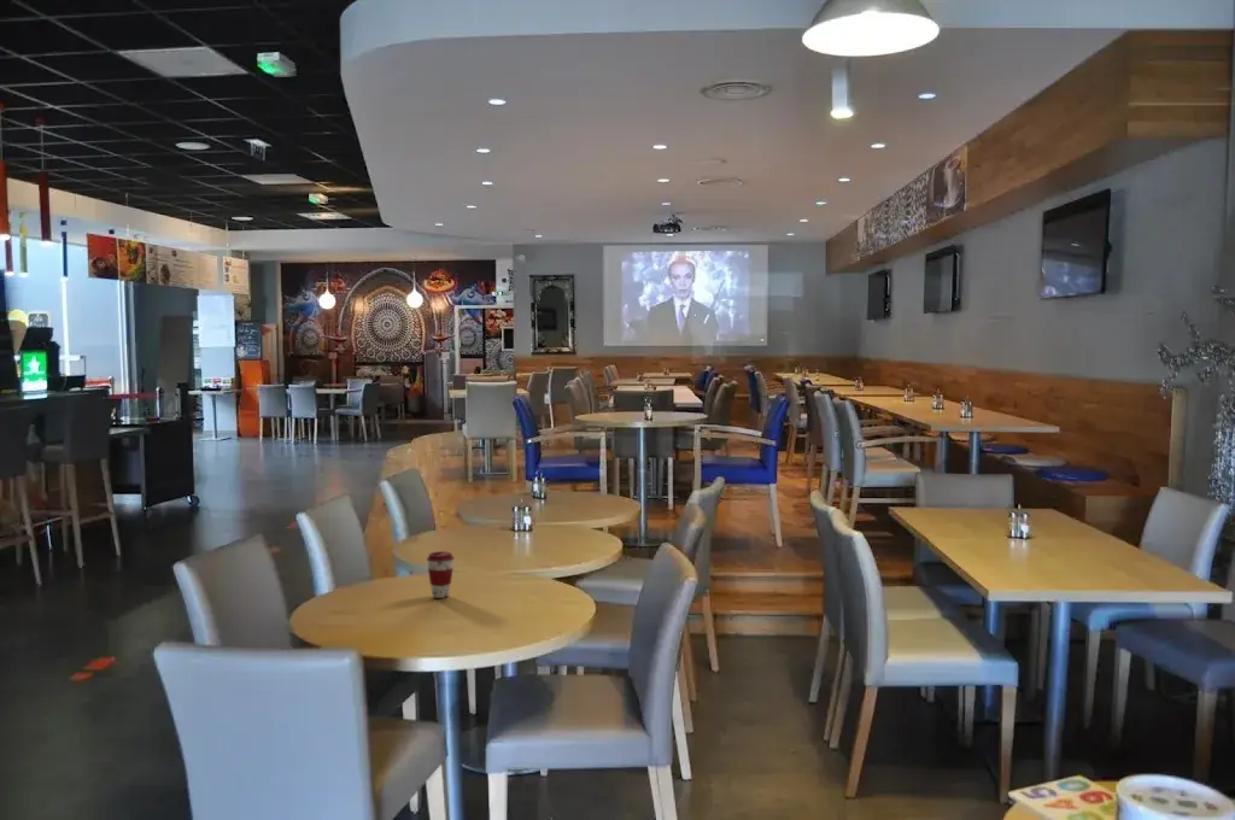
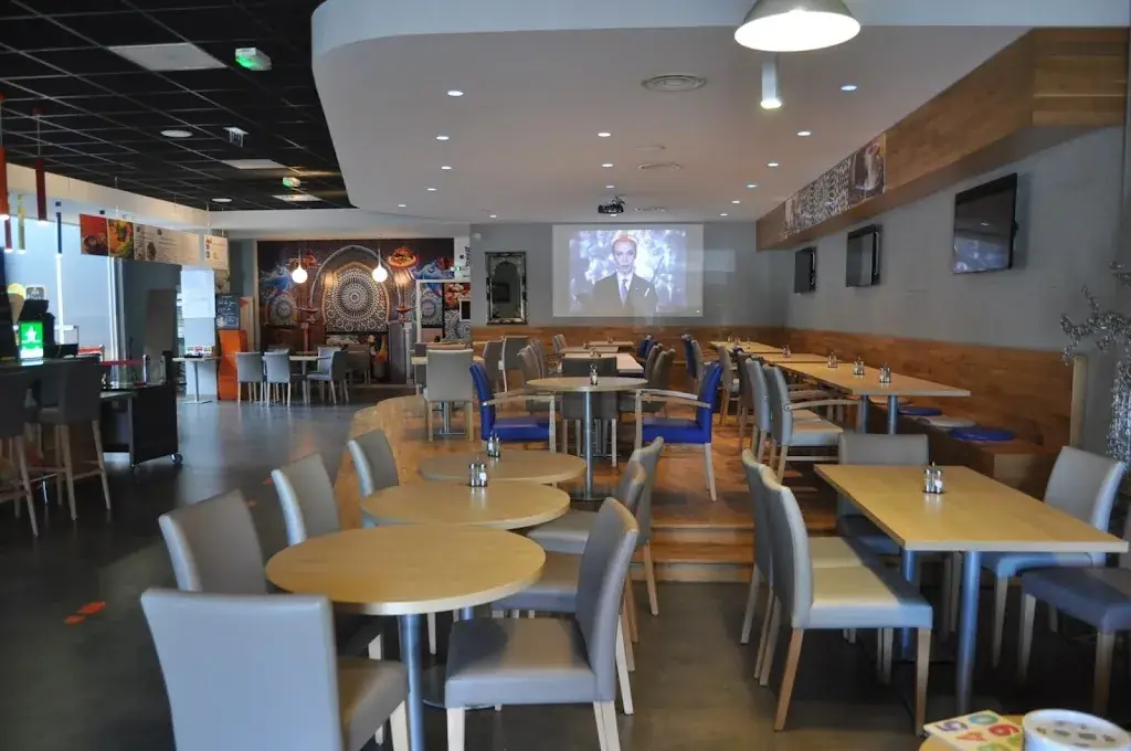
- coffee cup [426,550,456,599]
